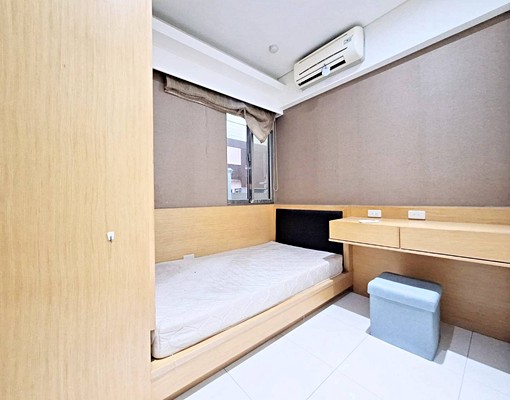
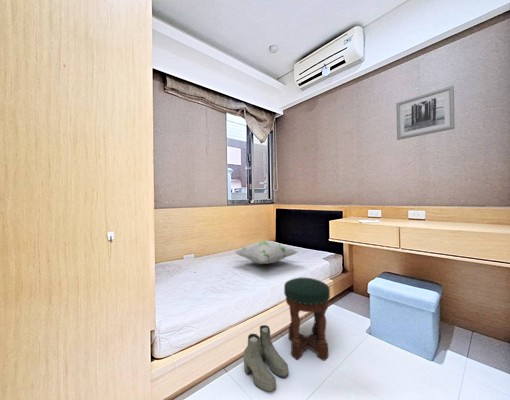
+ boots [242,324,289,393]
+ stool [283,277,331,362]
+ decorative pillow [234,240,299,265]
+ wall art [395,85,456,141]
